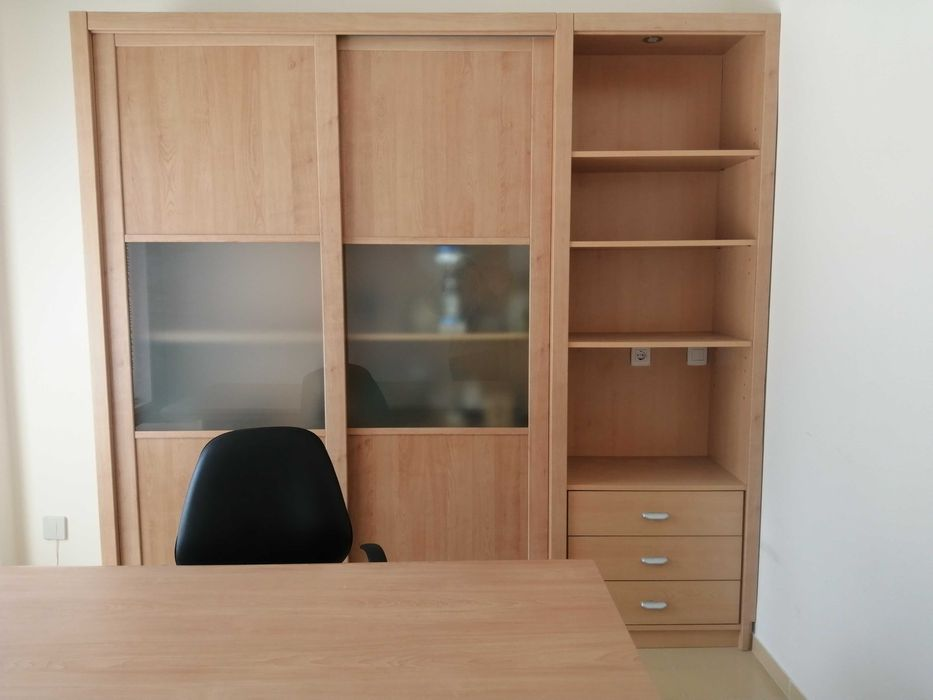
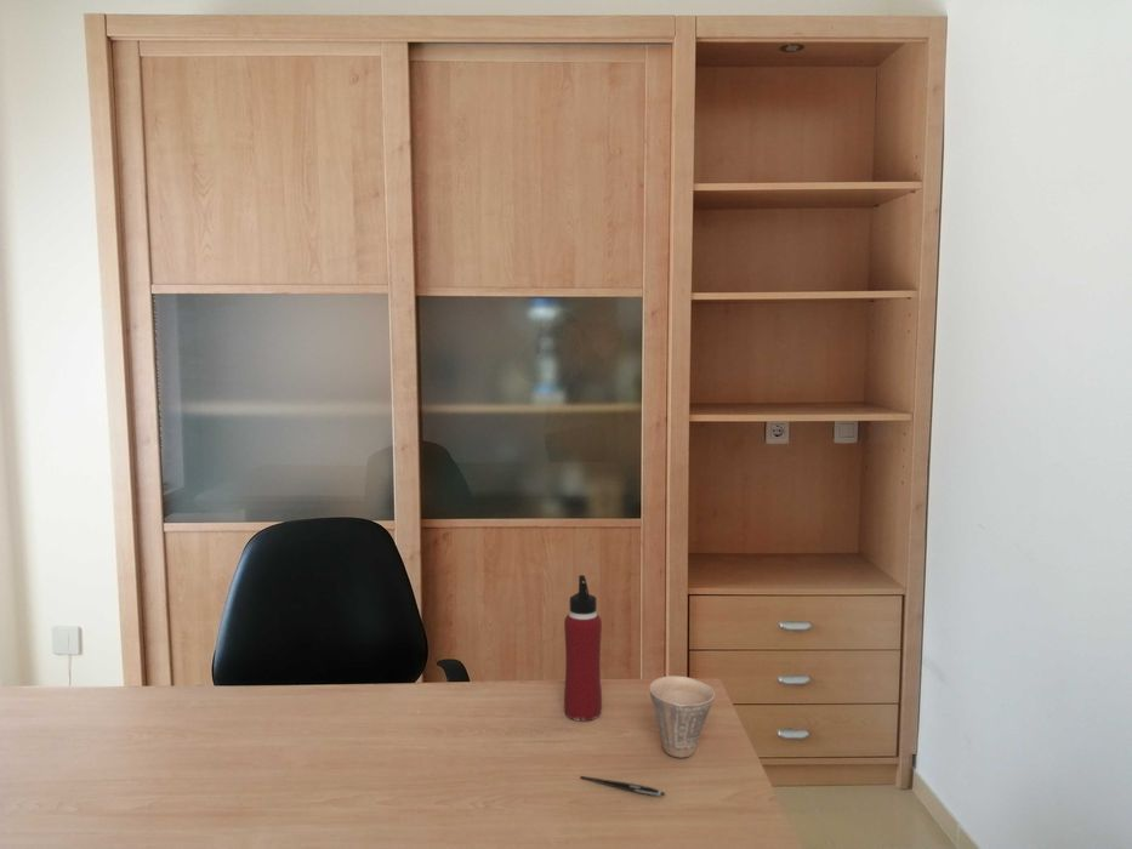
+ pen [579,775,666,797]
+ water bottle [563,574,603,722]
+ cup [648,674,716,759]
